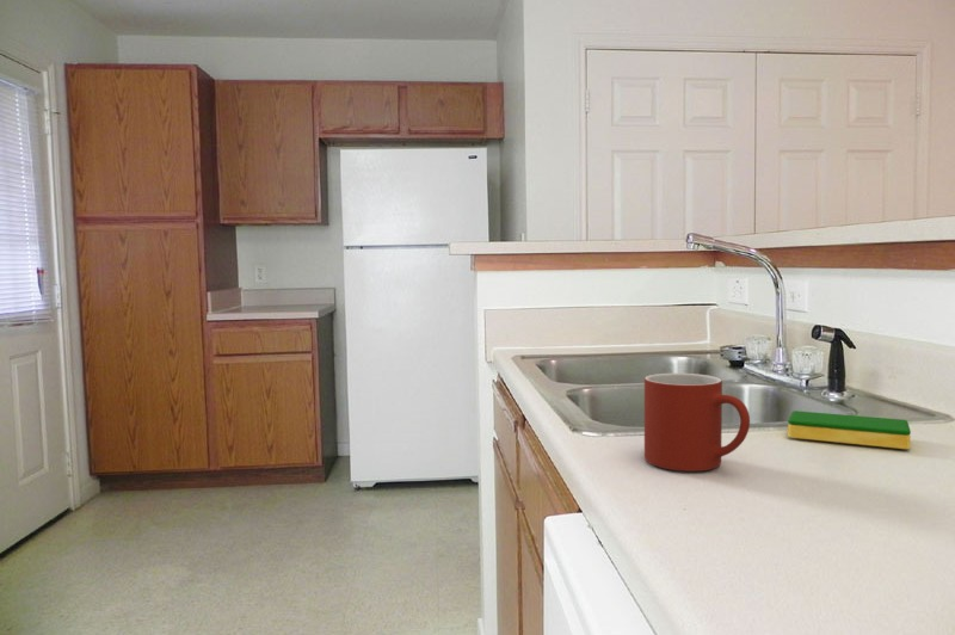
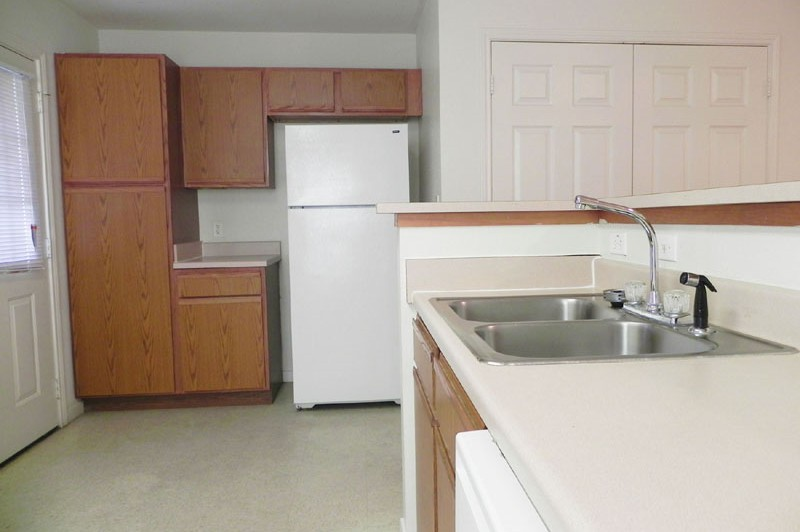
- mug [643,372,751,473]
- dish sponge [787,409,912,450]
